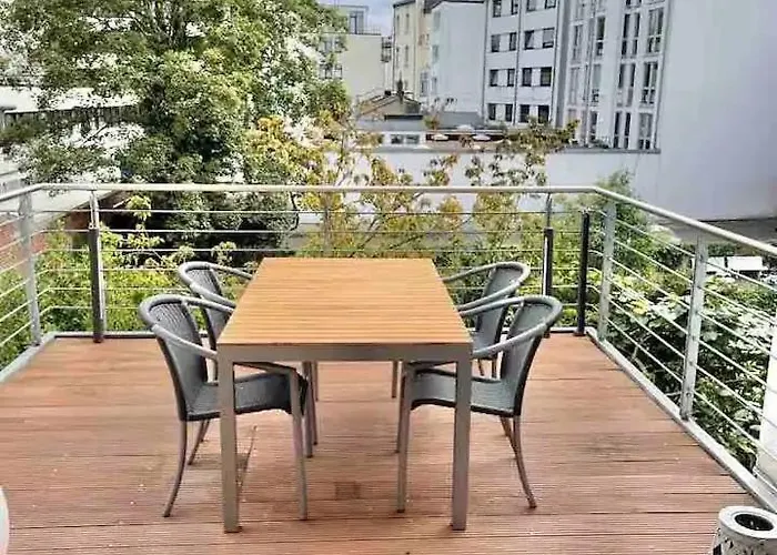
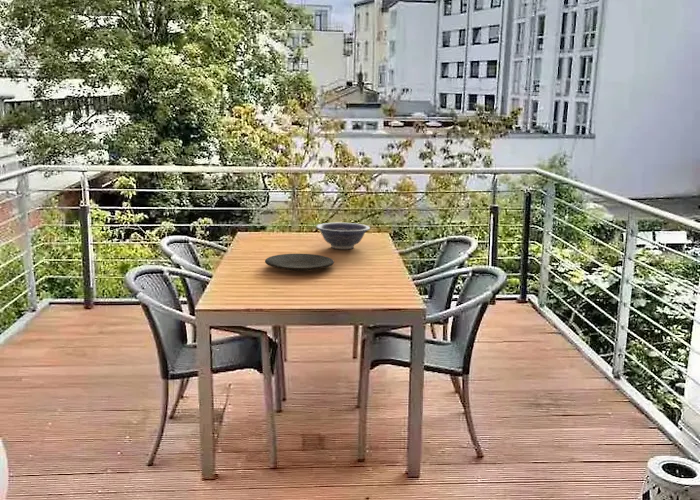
+ decorative bowl [315,222,371,250]
+ plate [264,253,335,272]
